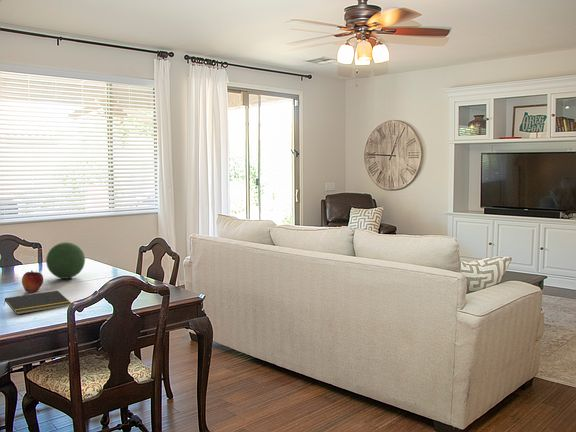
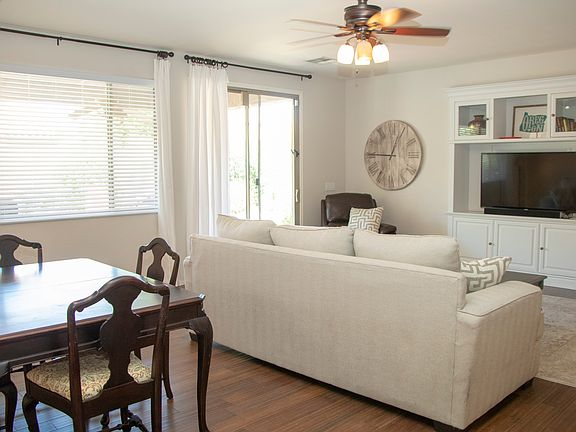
- fruit [21,270,44,292]
- notepad [3,290,72,315]
- decorative orb [45,241,86,280]
